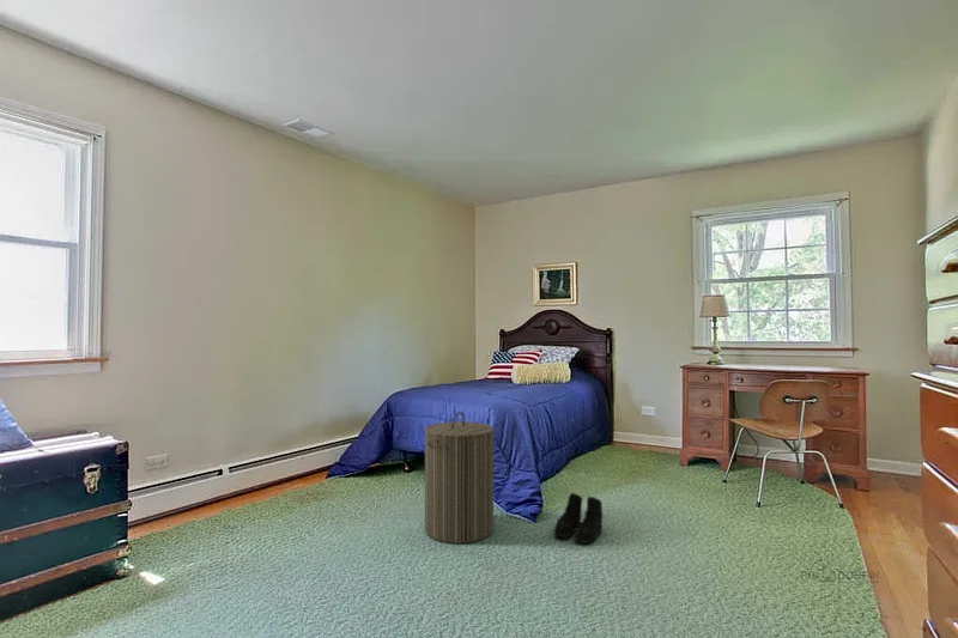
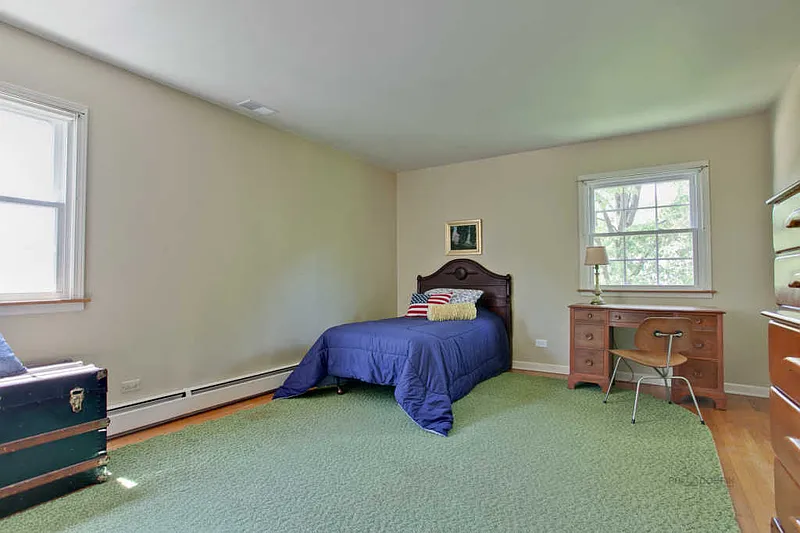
- laundry hamper [424,411,496,545]
- boots [553,492,604,545]
